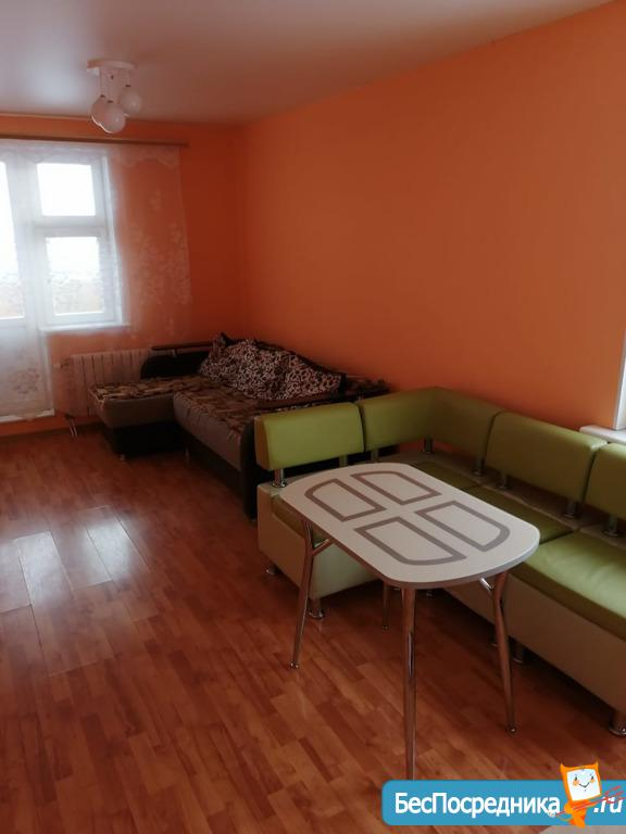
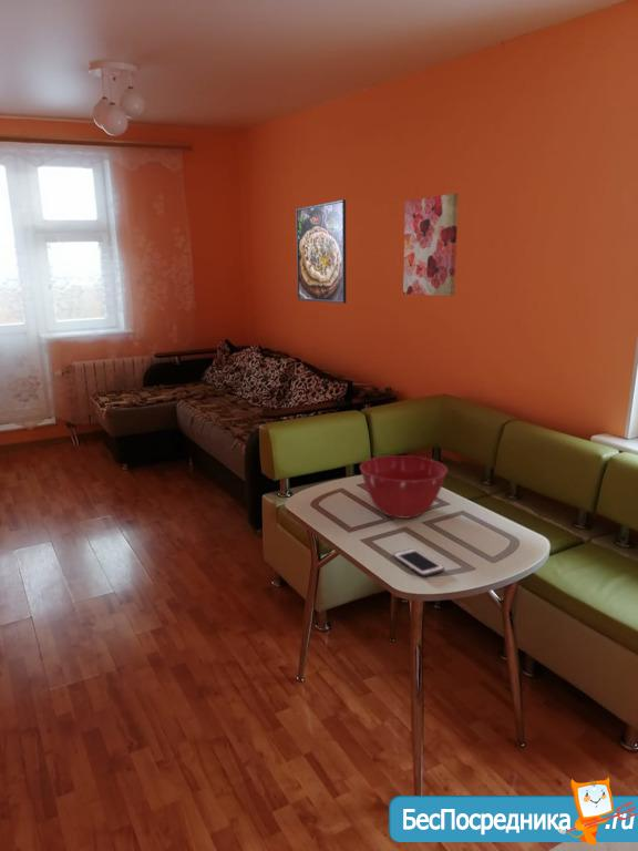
+ wall art [402,193,460,297]
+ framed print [295,198,347,305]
+ cell phone [392,547,445,577]
+ mixing bowl [359,454,449,520]
